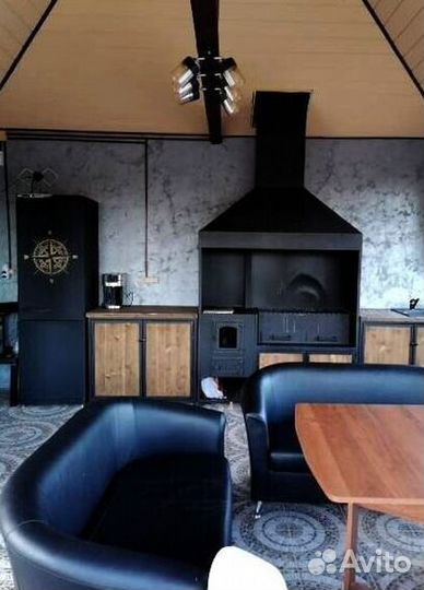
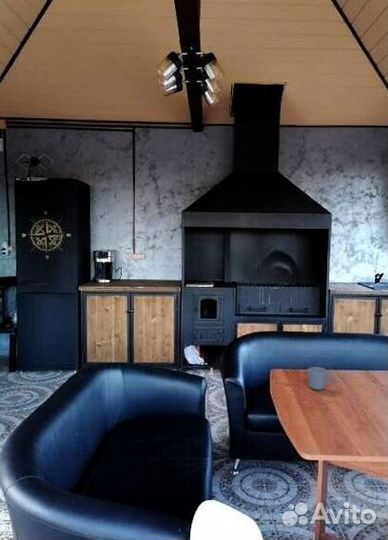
+ mug [307,366,335,391]
